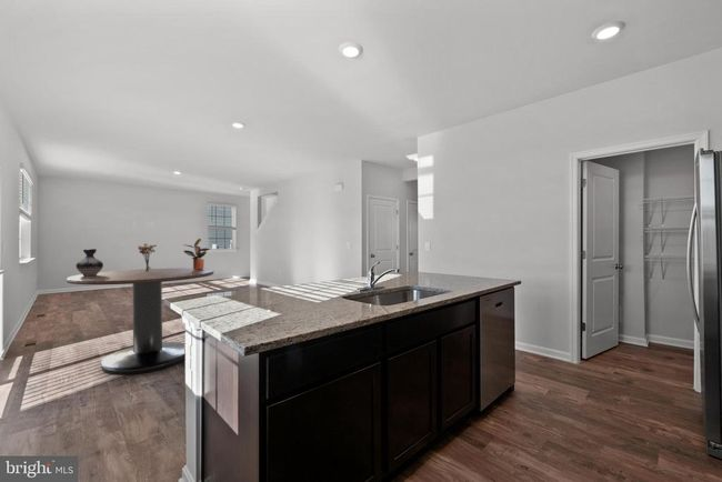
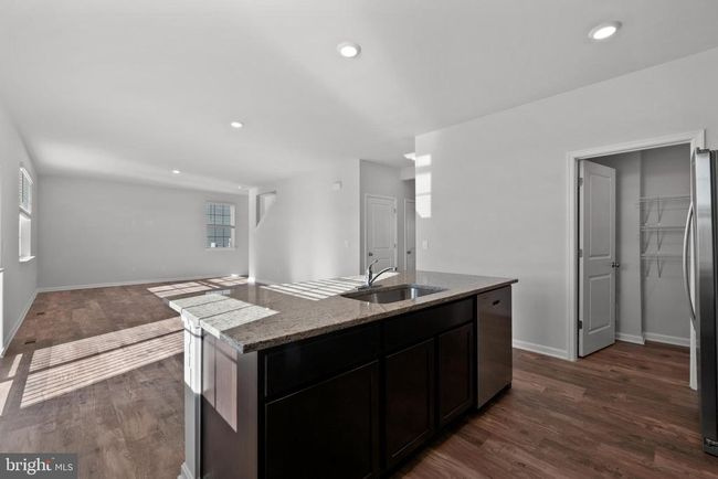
- ceramic jug [76,248,104,275]
- potted plant [182,238,211,270]
- dining table [66,267,214,376]
- bouquet [137,242,158,271]
